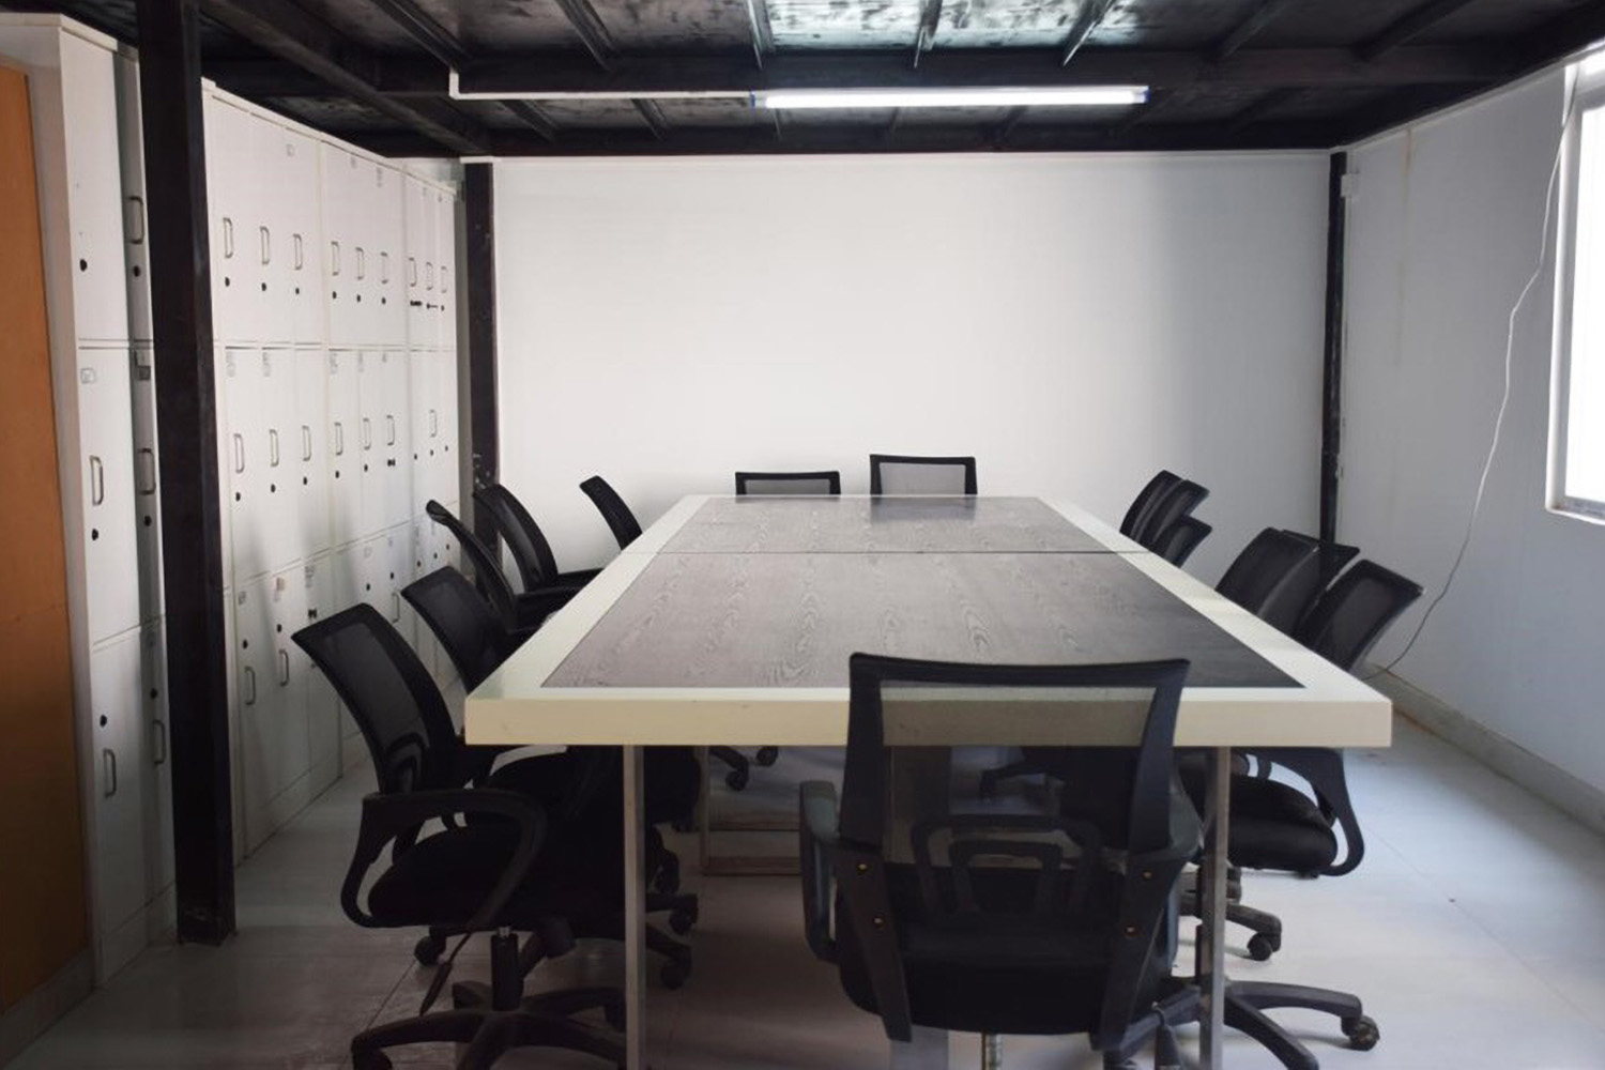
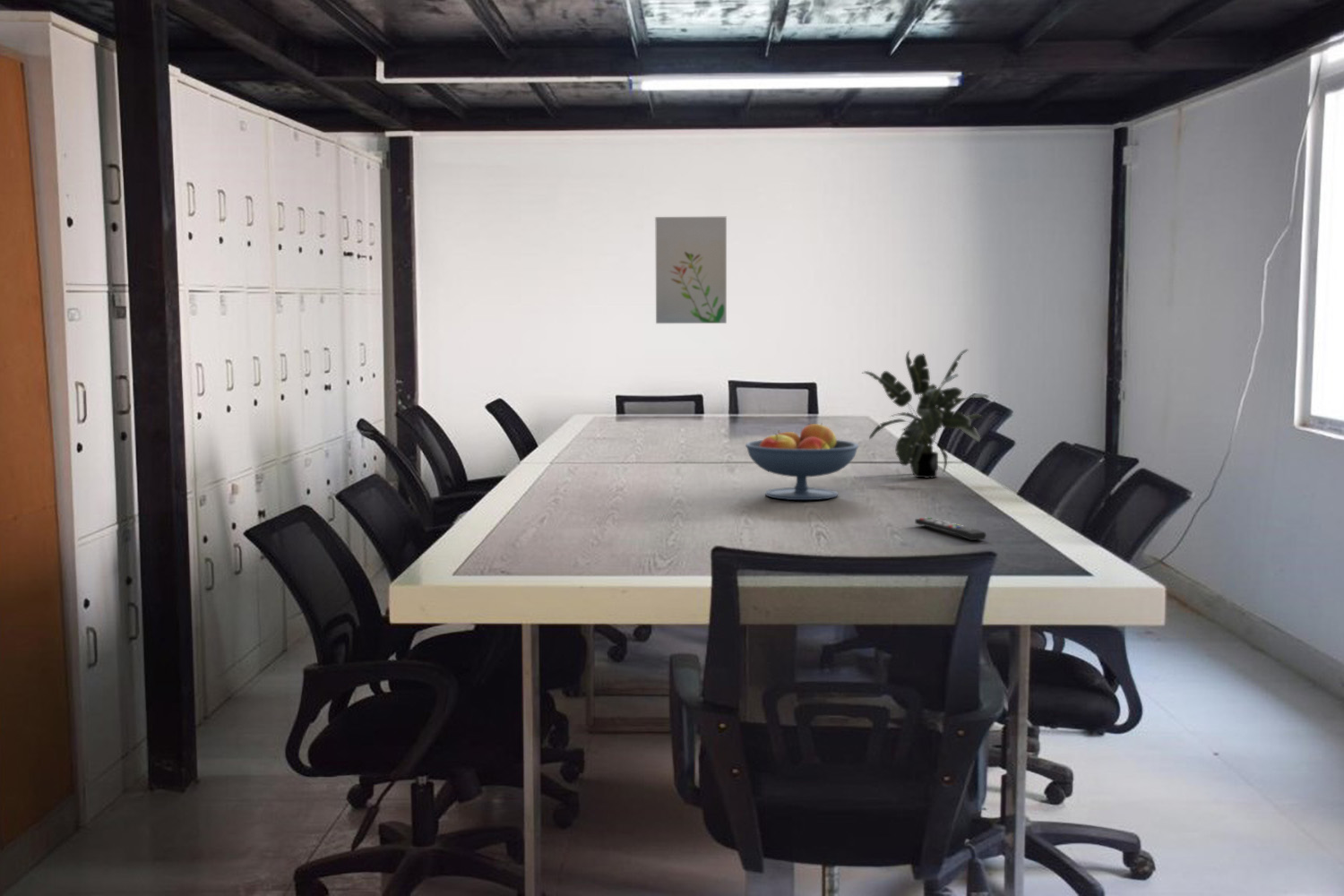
+ remote control [914,517,987,541]
+ wall art [654,216,728,324]
+ potted plant [862,349,990,479]
+ fruit bowl [745,422,859,501]
